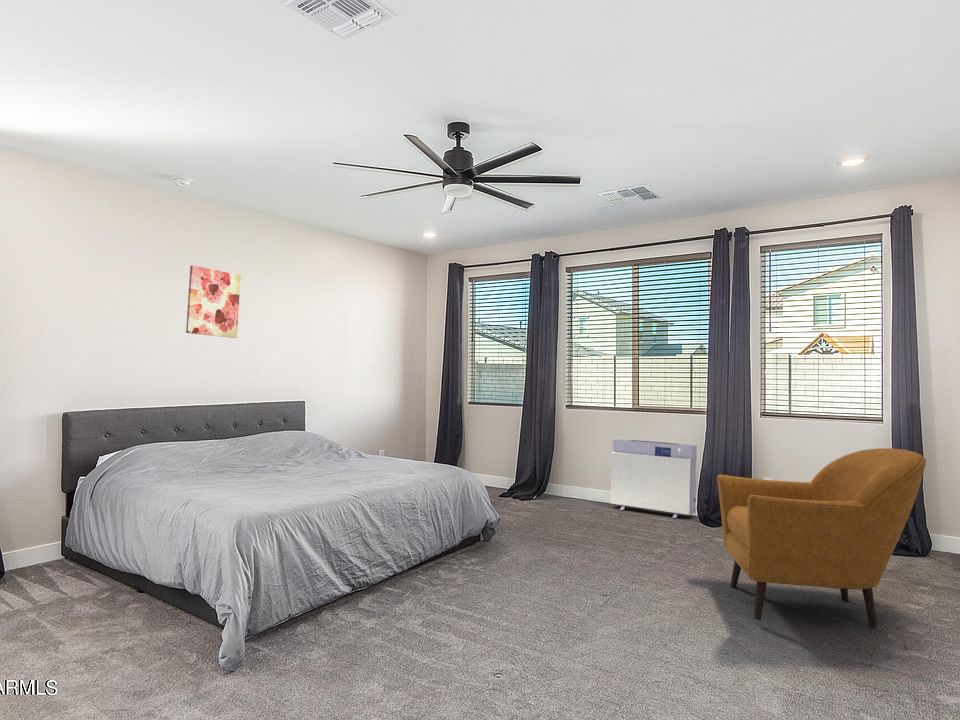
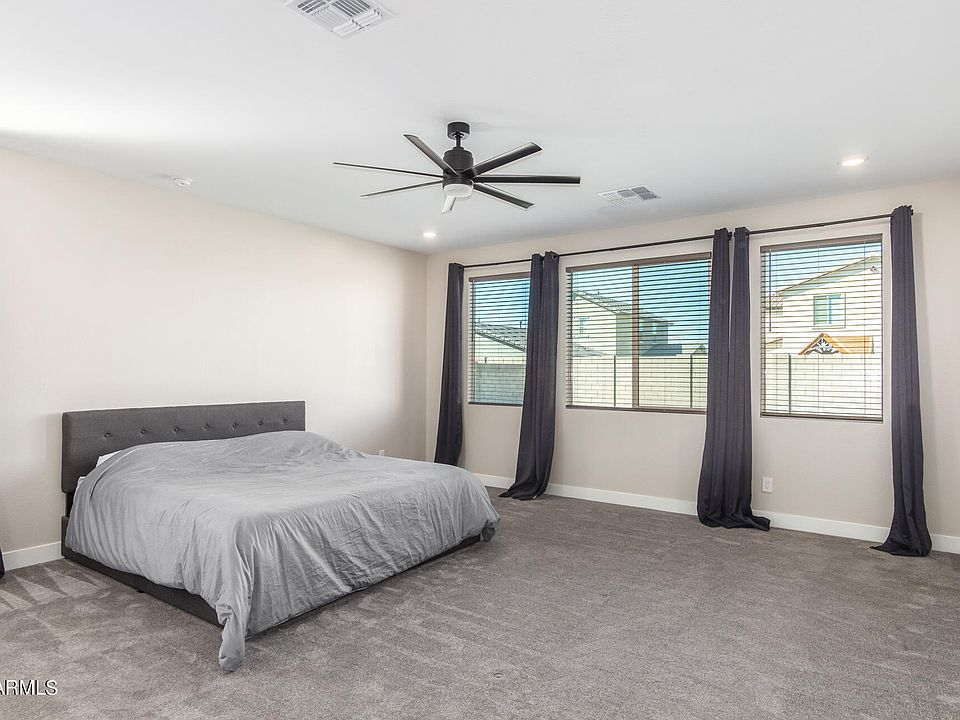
- armchair [716,447,927,627]
- air purifier [609,438,698,519]
- wall art [185,264,242,339]
